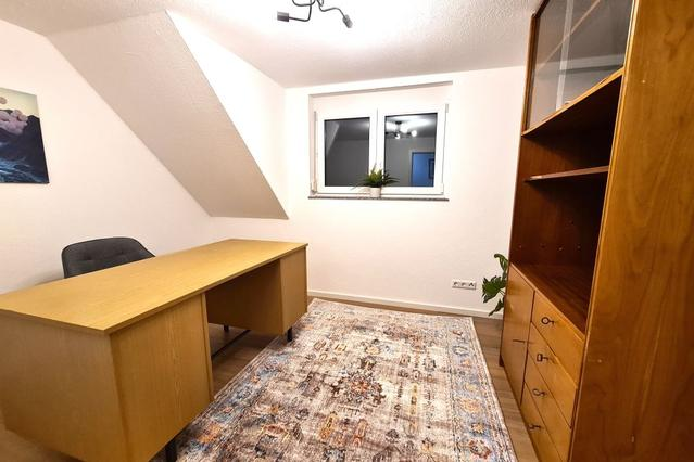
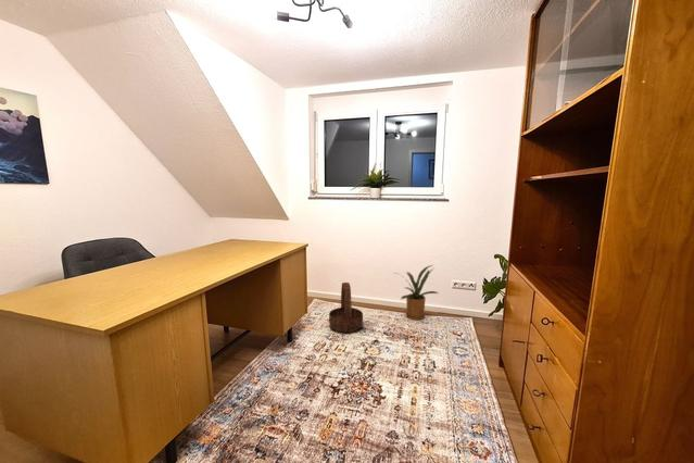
+ house plant [394,264,439,321]
+ basket [328,281,364,334]
